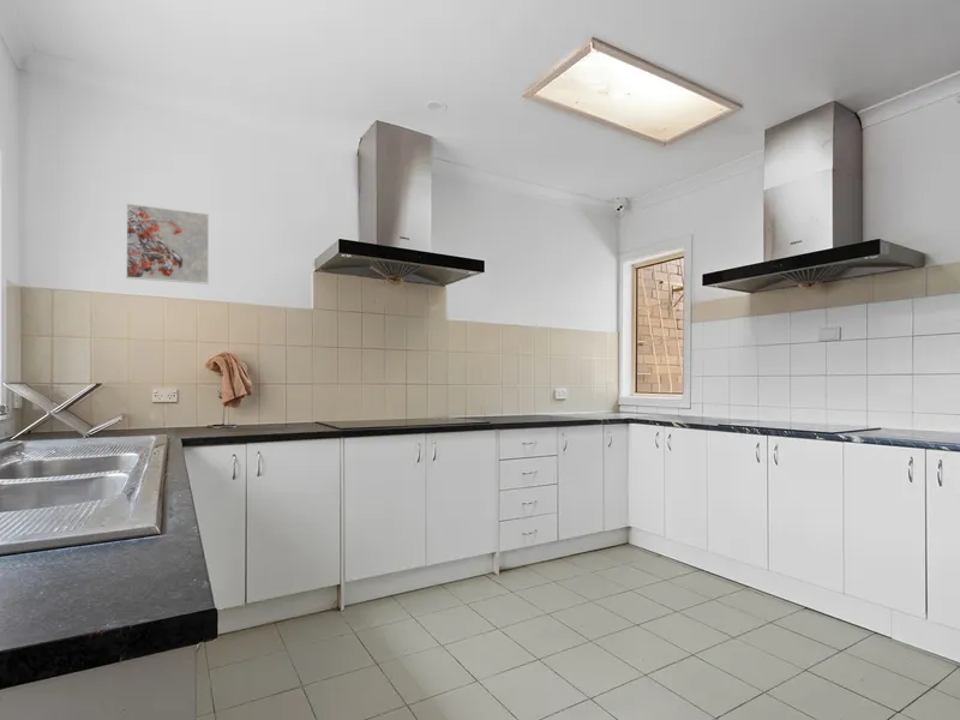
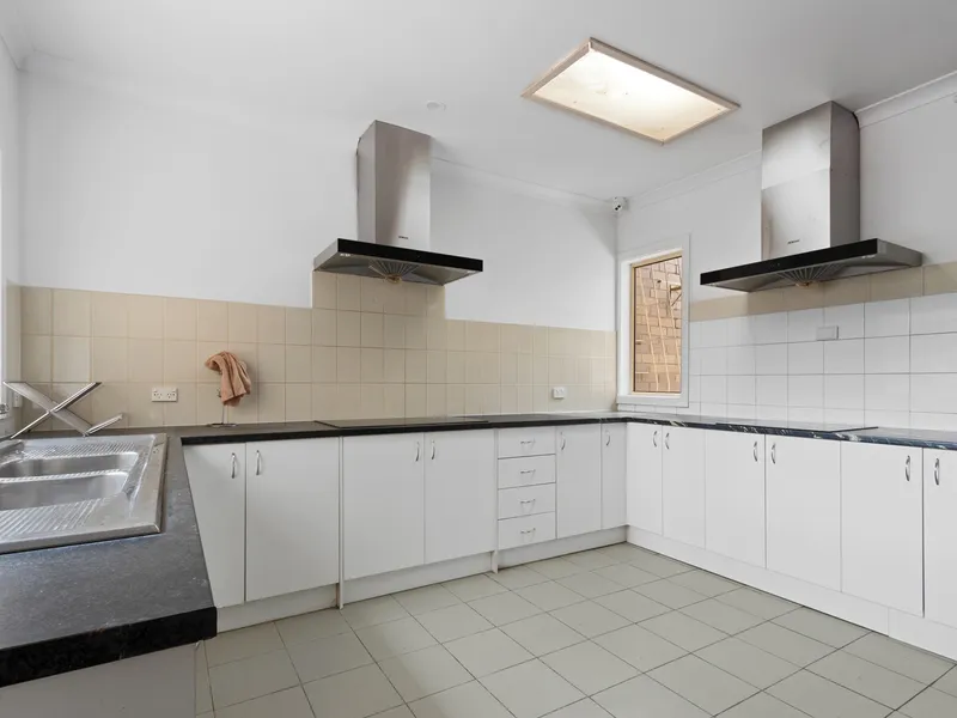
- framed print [125,203,210,286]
